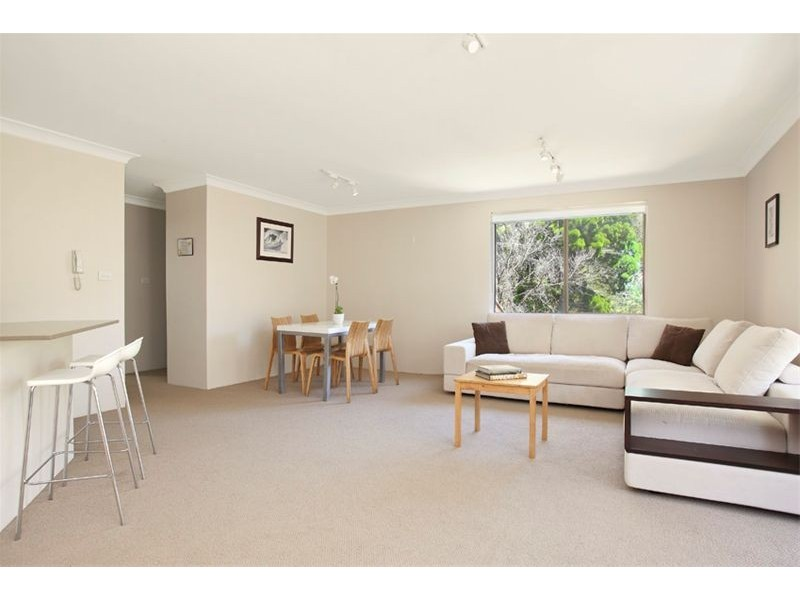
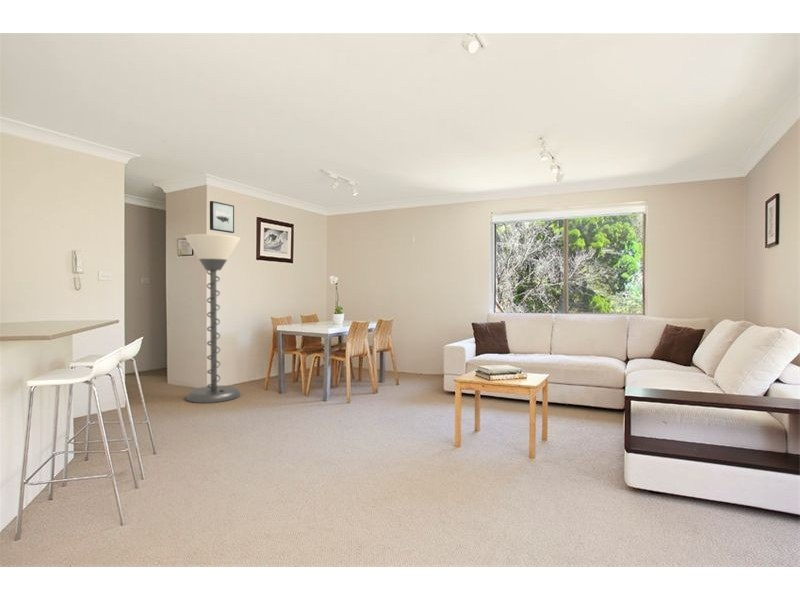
+ floor lamp [184,233,242,404]
+ wall art [209,200,235,234]
